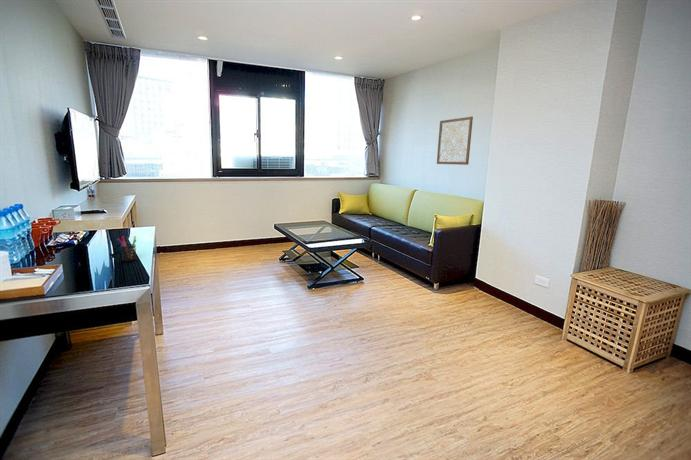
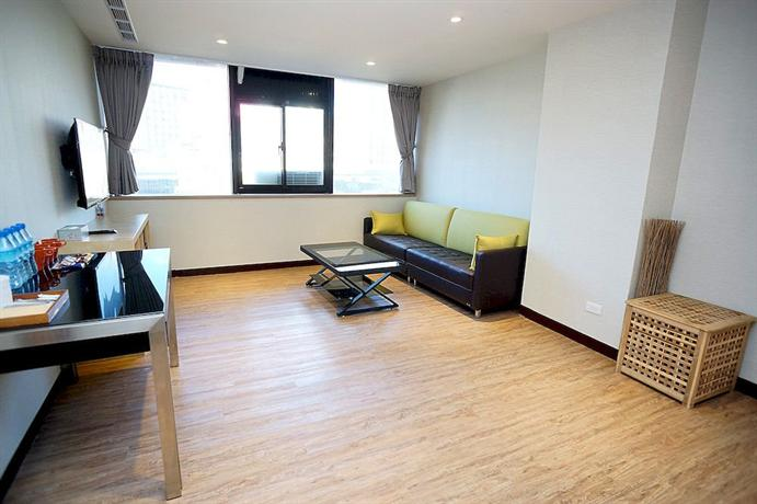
- pen holder [116,235,138,262]
- wall art [436,116,474,166]
